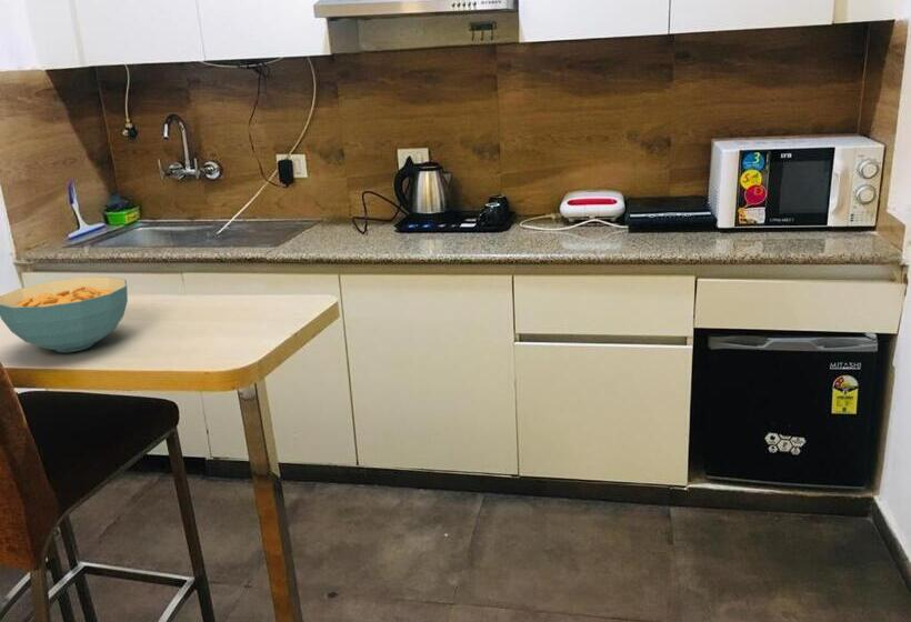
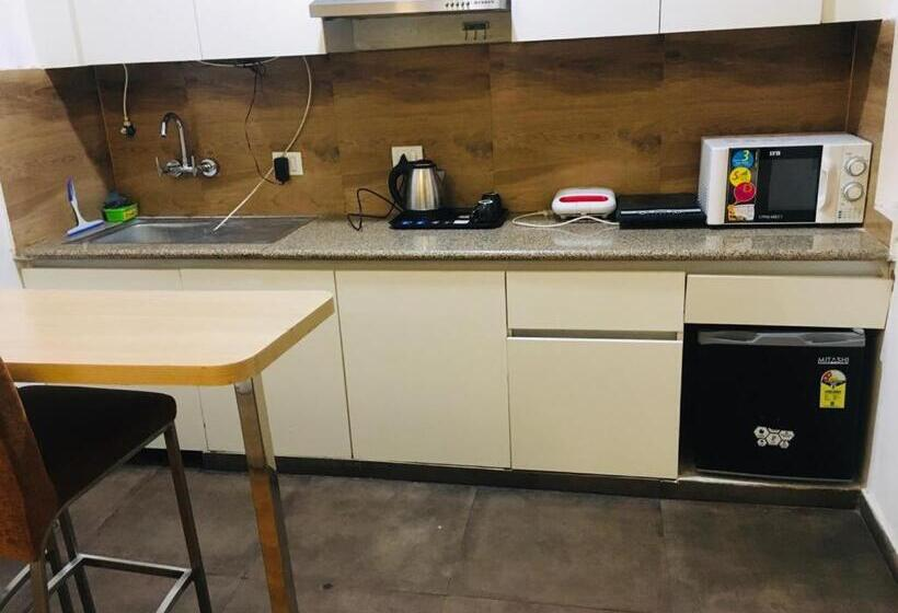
- cereal bowl [0,275,129,353]
